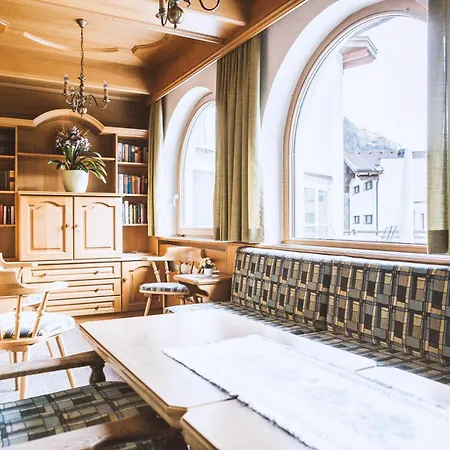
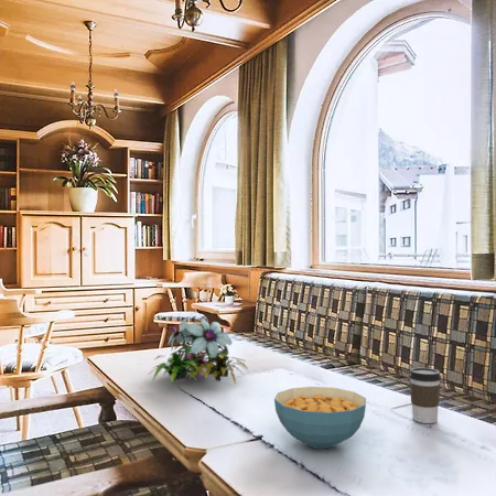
+ coffee cup [408,367,442,424]
+ cereal bowl [273,386,367,450]
+ flower arrangement [149,315,249,385]
